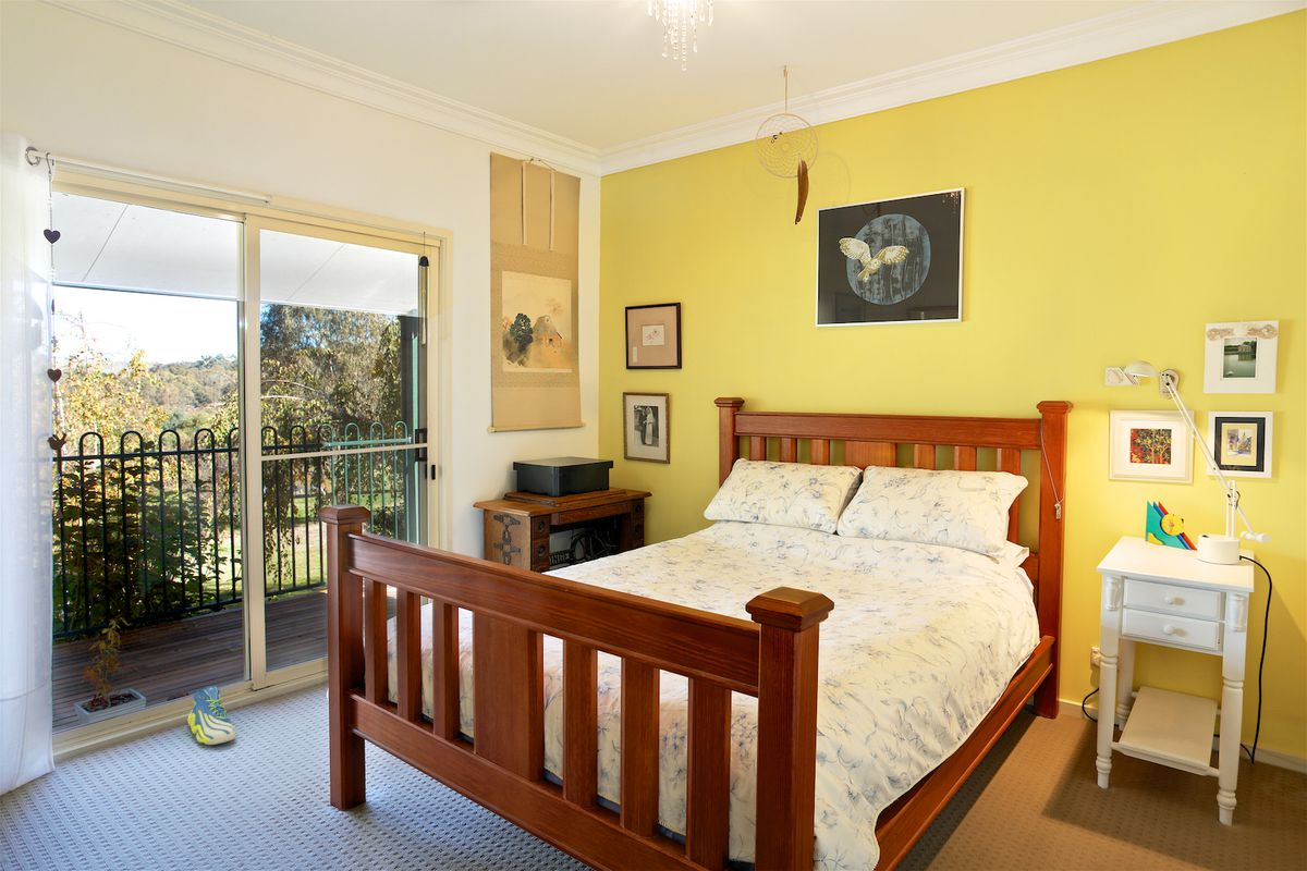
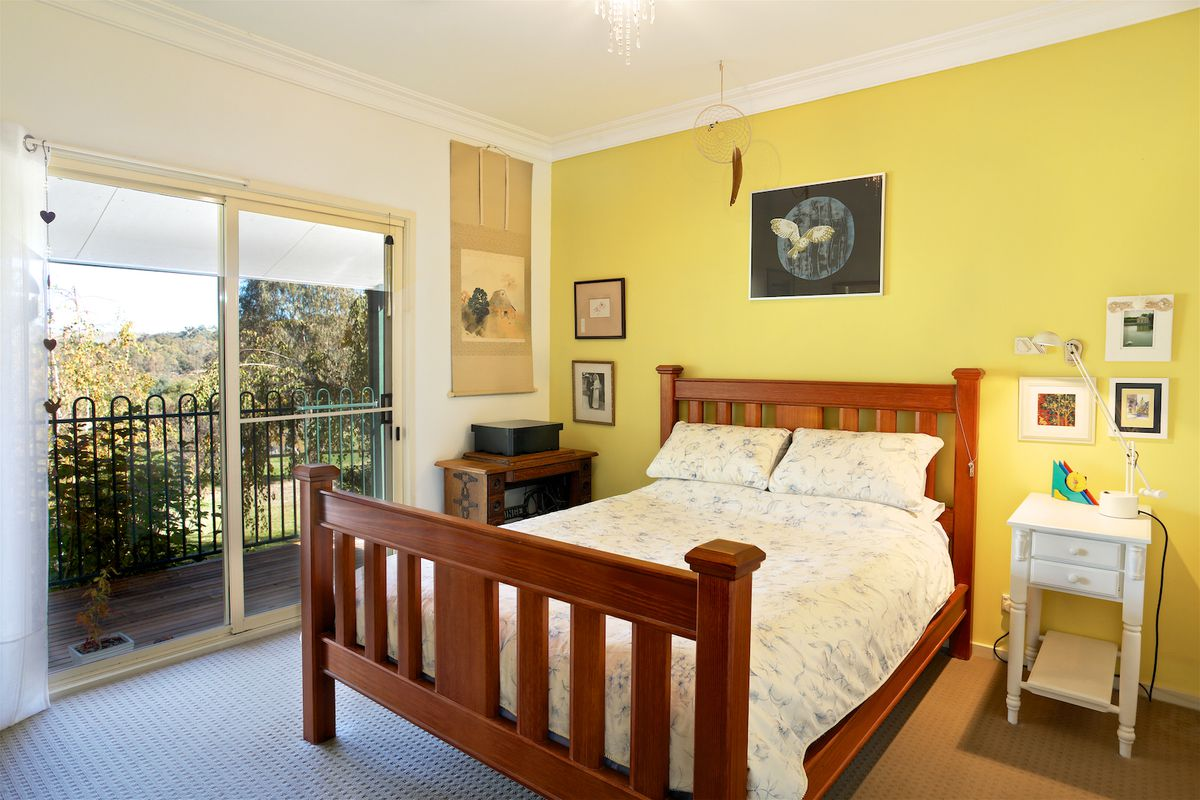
- sneaker [187,685,236,746]
